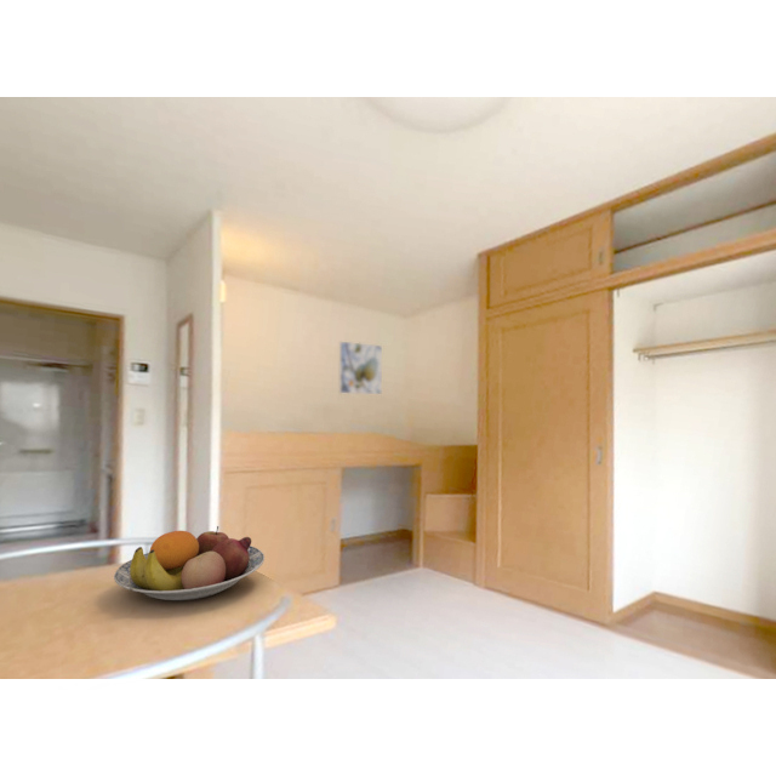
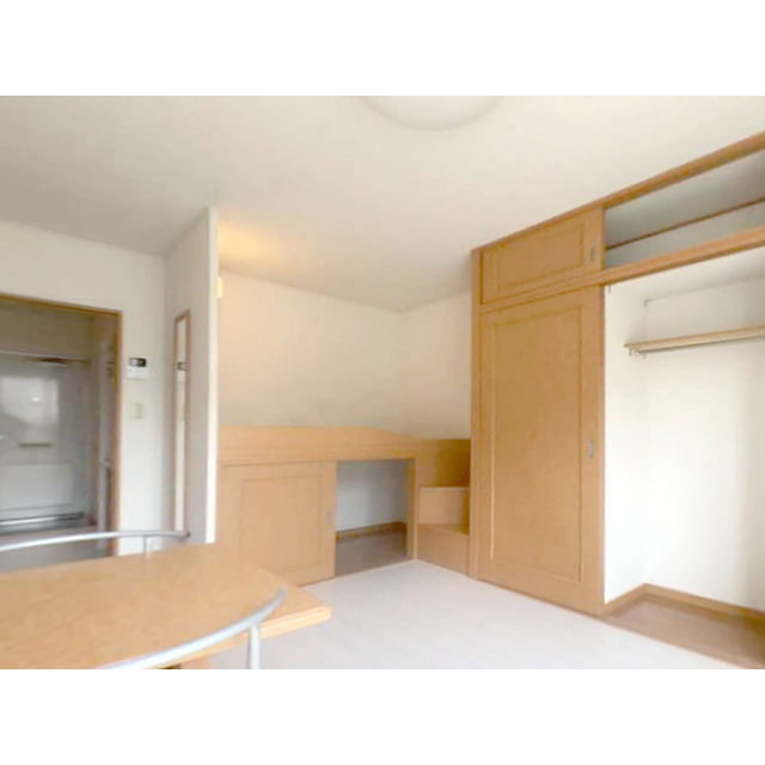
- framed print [338,341,383,395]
- fruit bowl [113,525,266,601]
